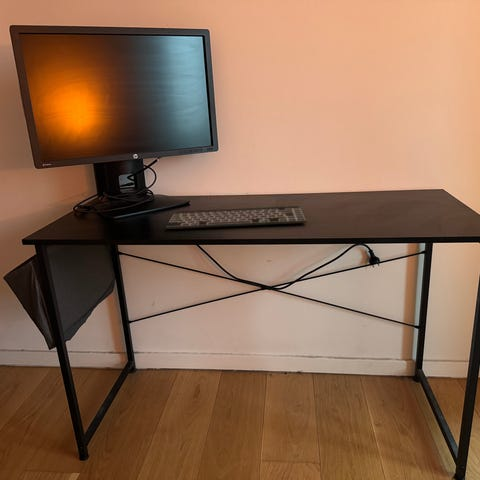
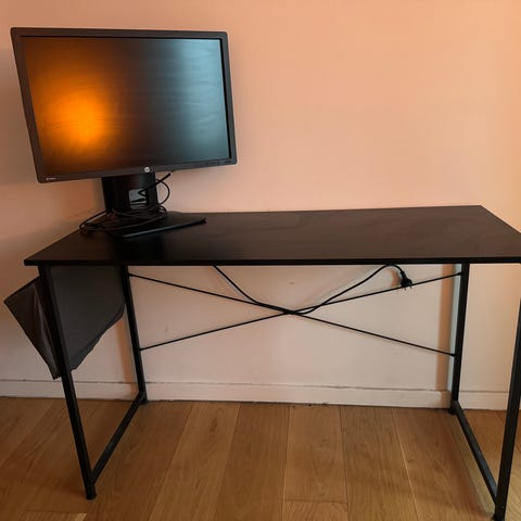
- keyboard [164,205,308,230]
